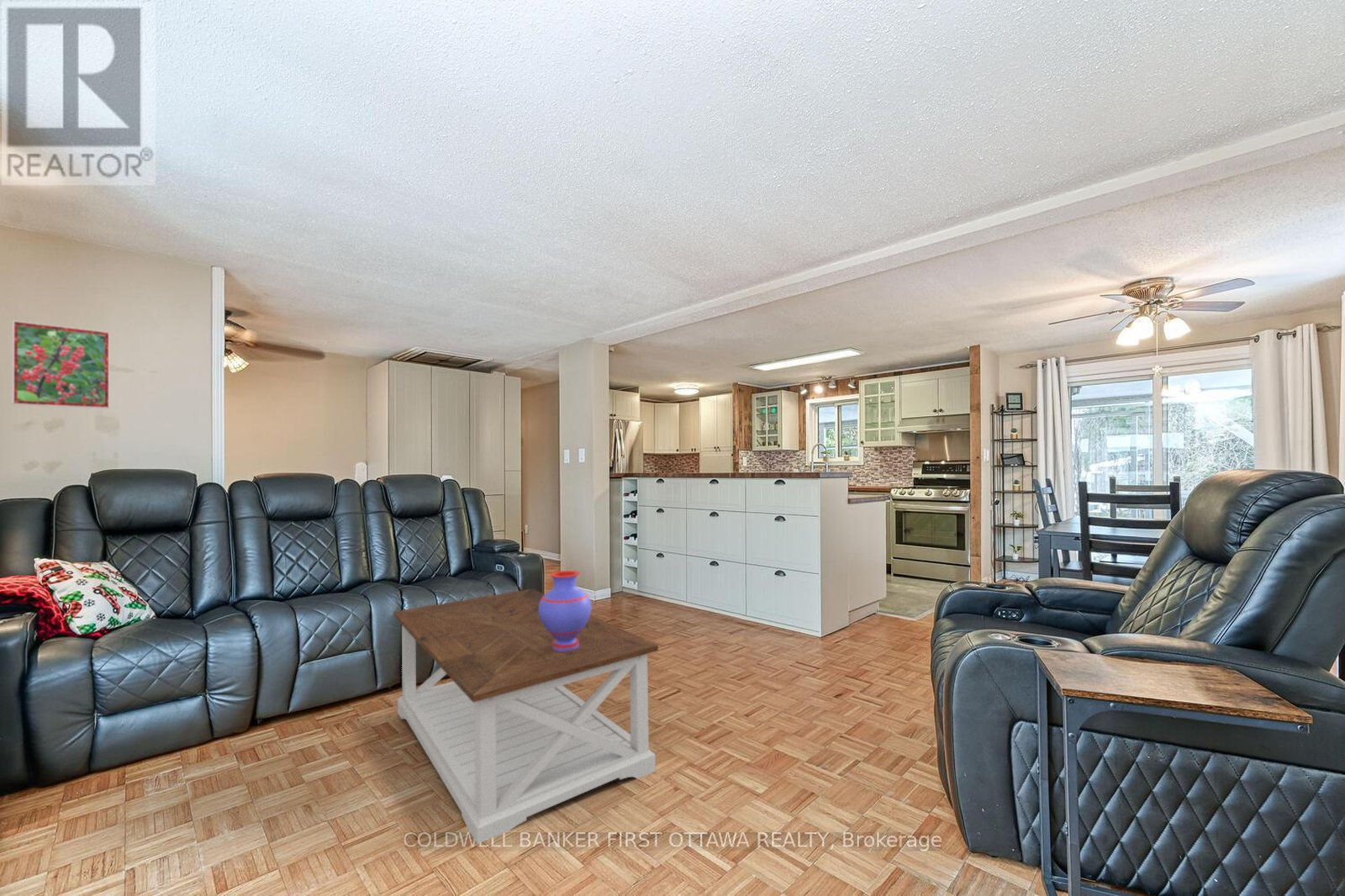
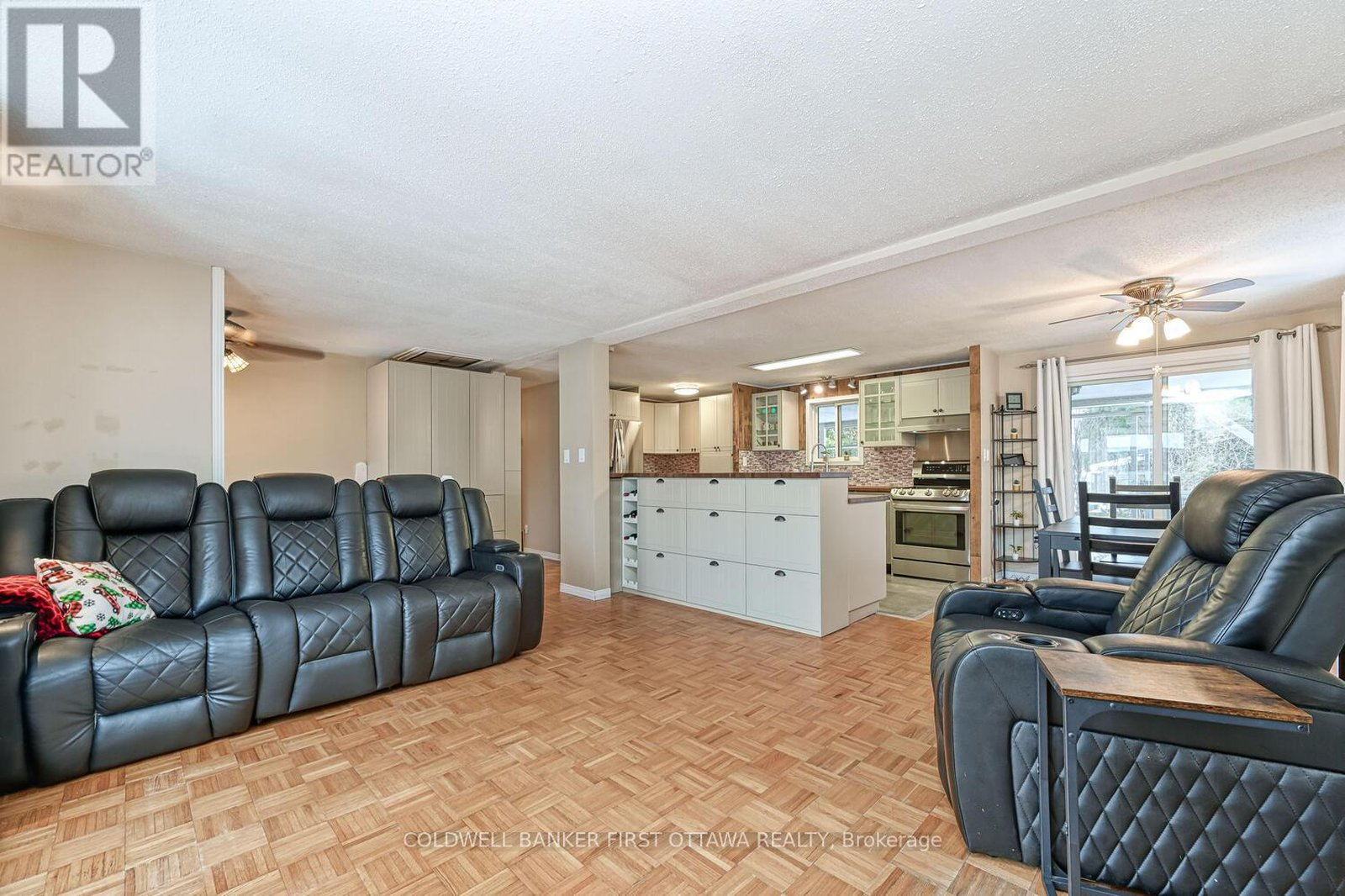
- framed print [12,319,110,409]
- vase [539,570,593,651]
- coffee table [393,588,659,845]
